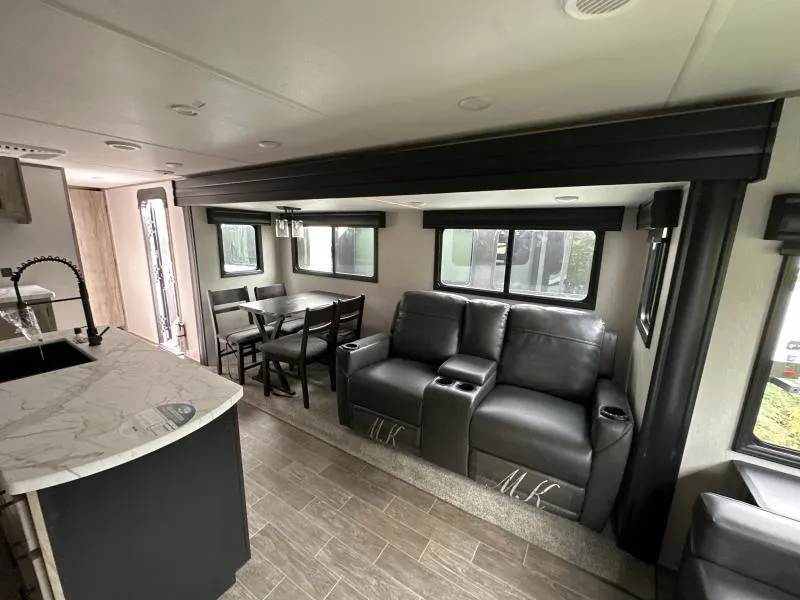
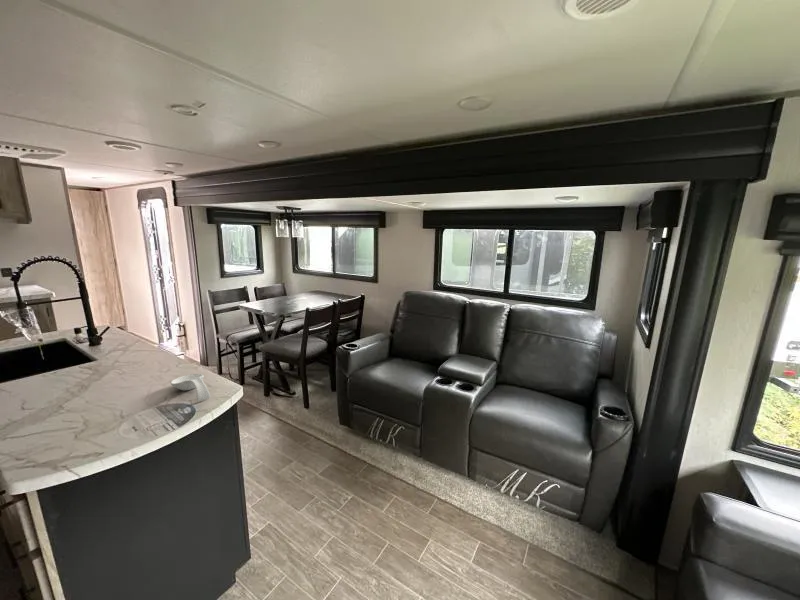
+ spoon rest [170,373,211,403]
